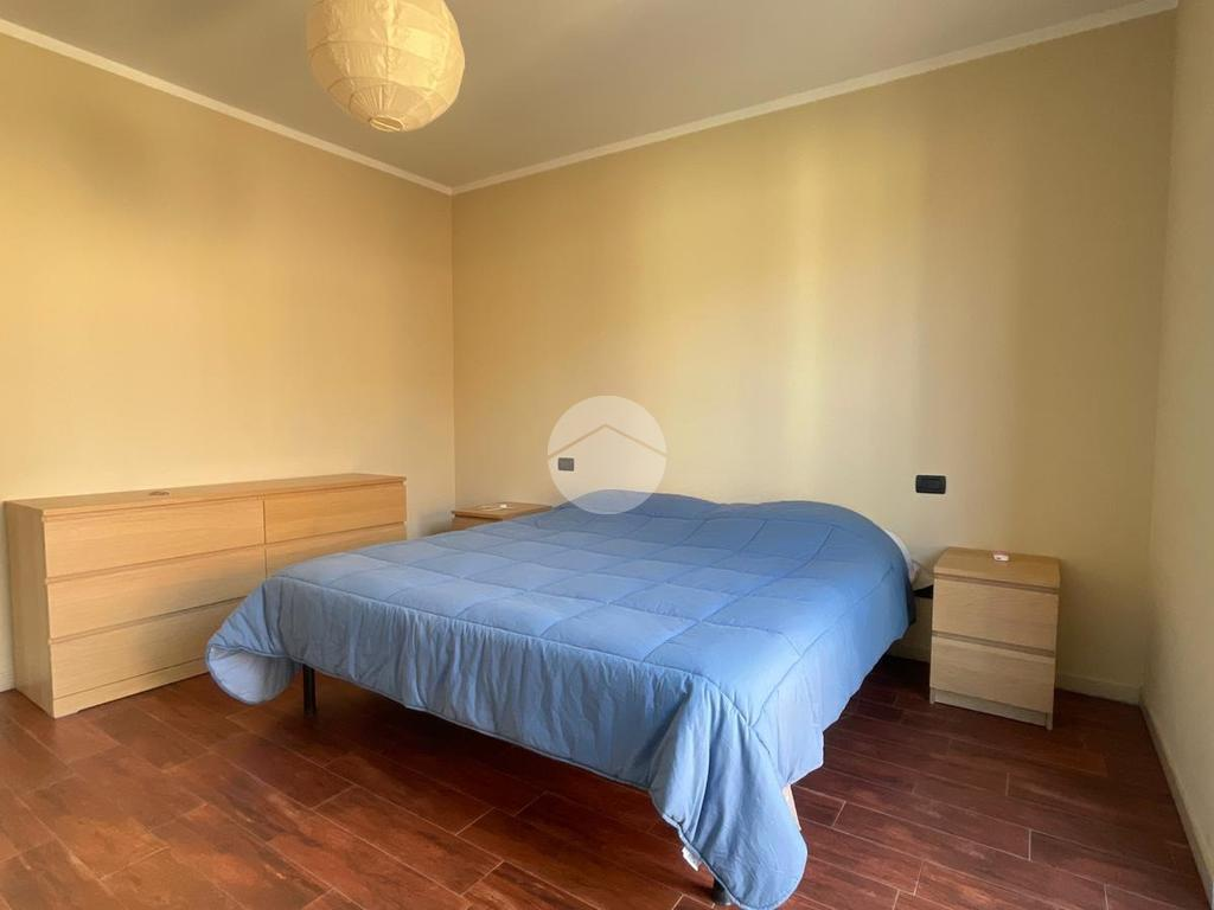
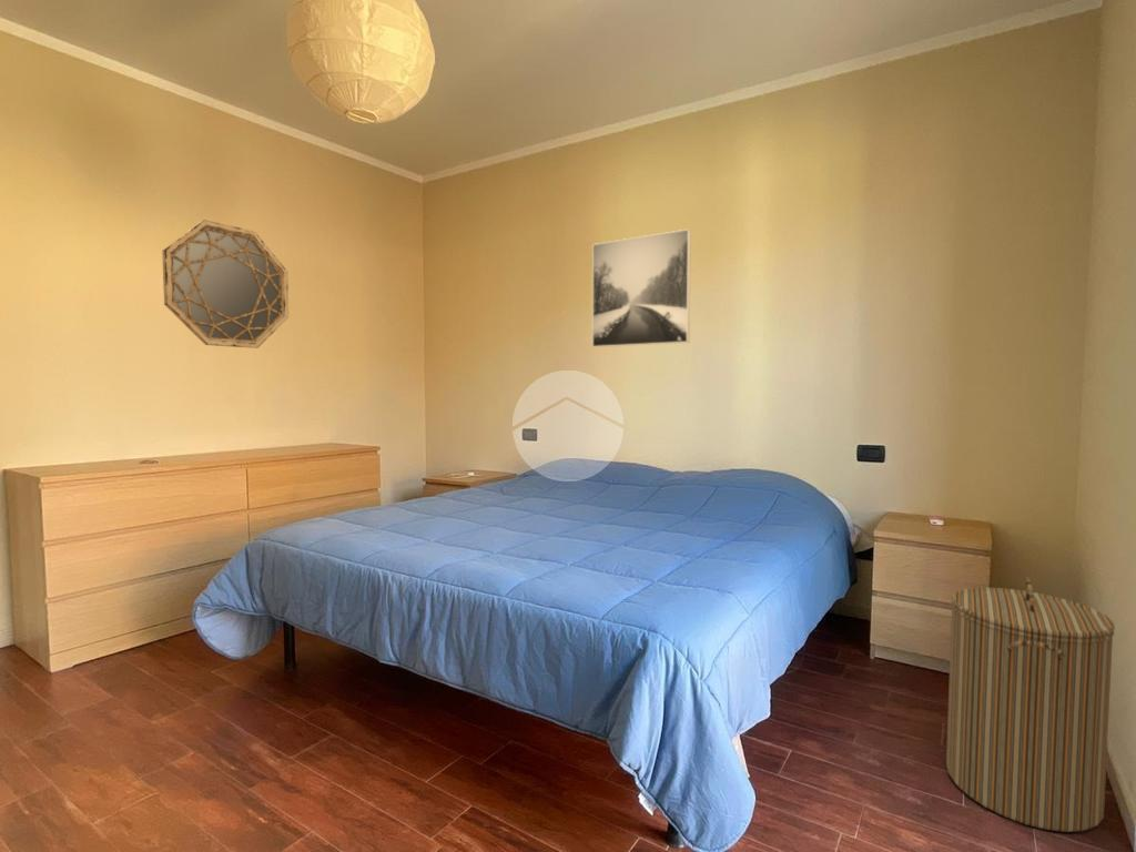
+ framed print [591,227,692,348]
+ laundry hamper [945,576,1116,833]
+ home mirror [161,219,290,349]
